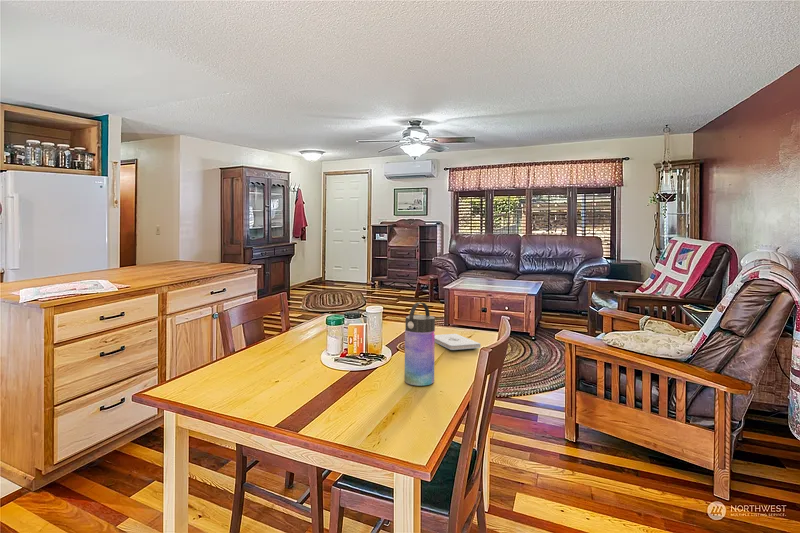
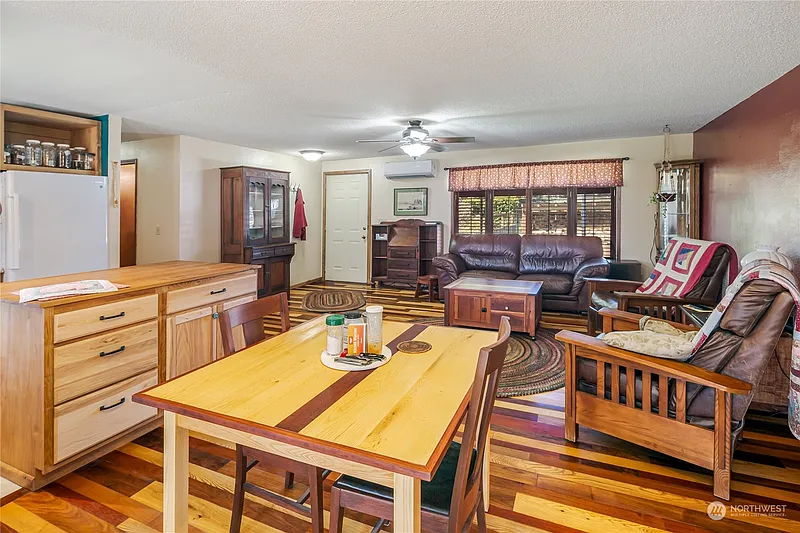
- notepad [435,333,481,351]
- water bottle [404,301,436,387]
